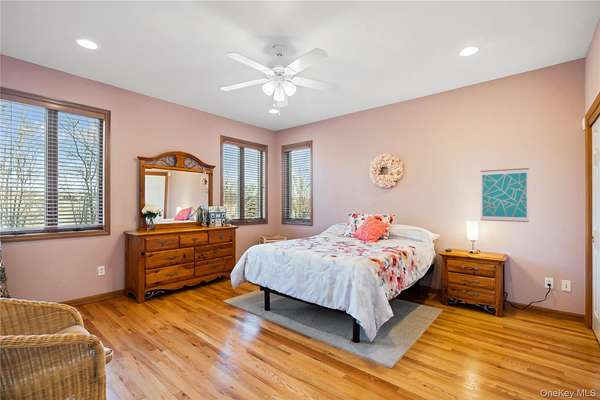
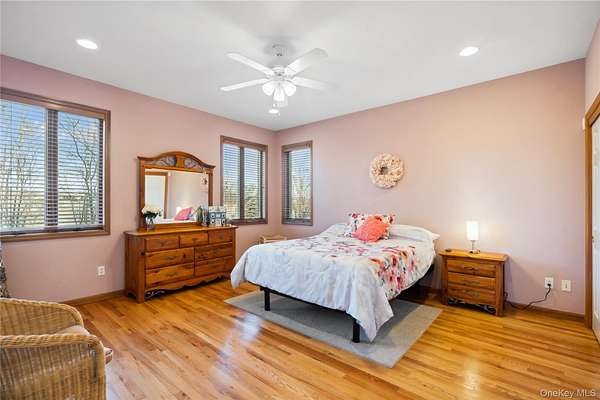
- wall art [480,167,530,223]
